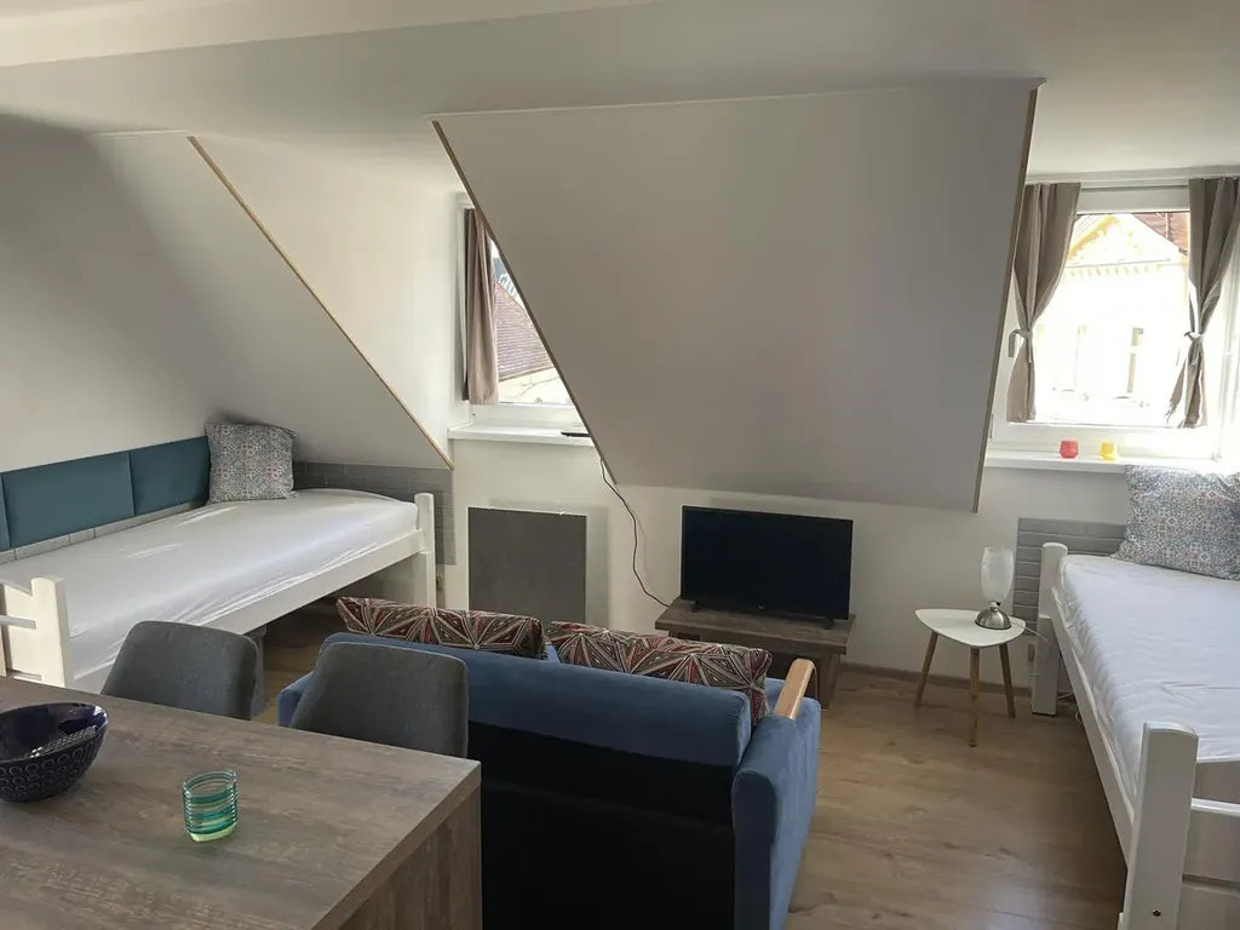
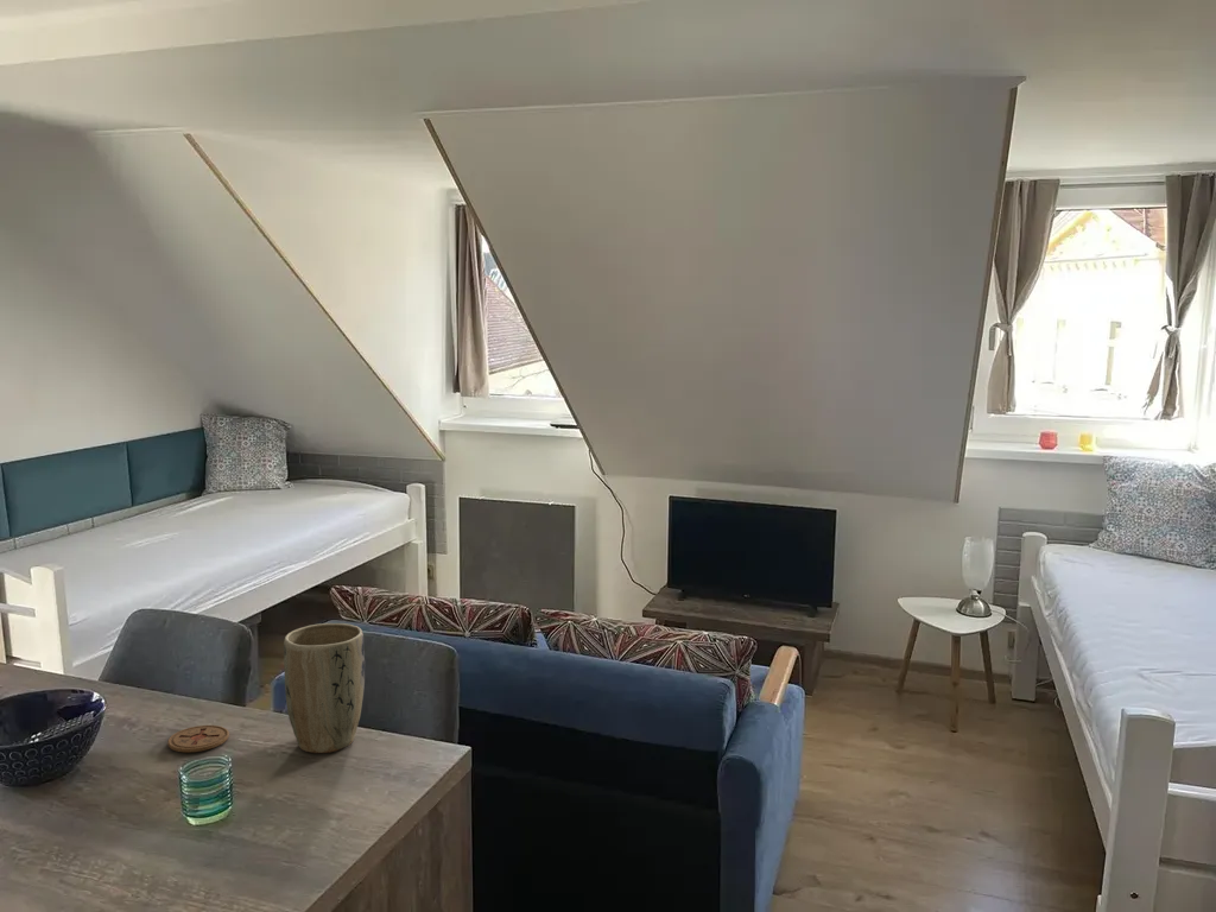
+ coaster [166,724,230,753]
+ plant pot [283,622,367,754]
